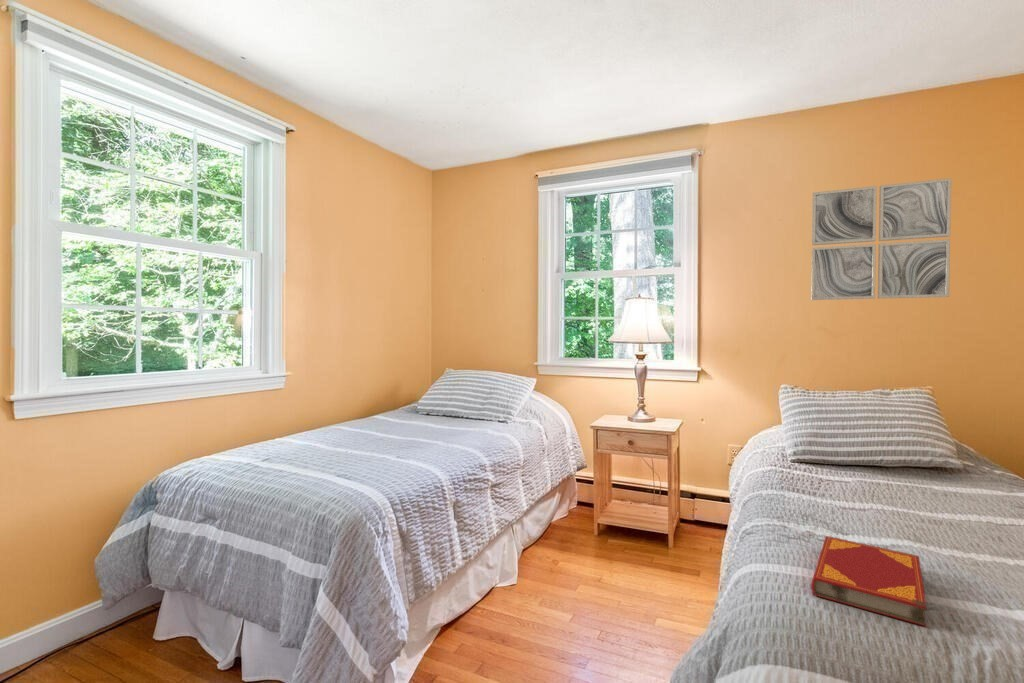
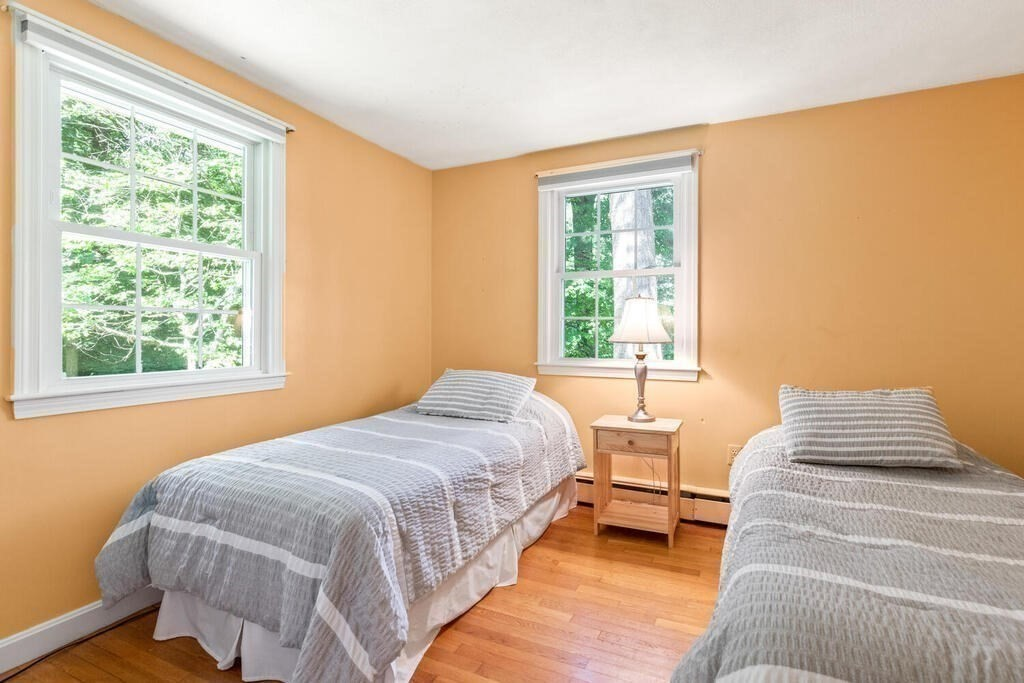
- hardback book [810,535,928,627]
- wall art [810,177,952,301]
